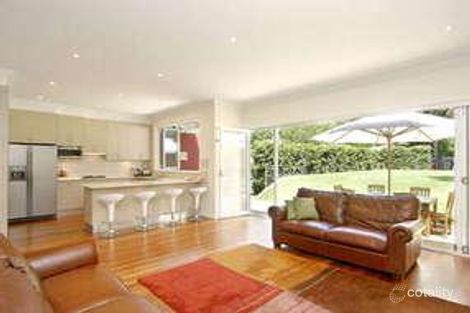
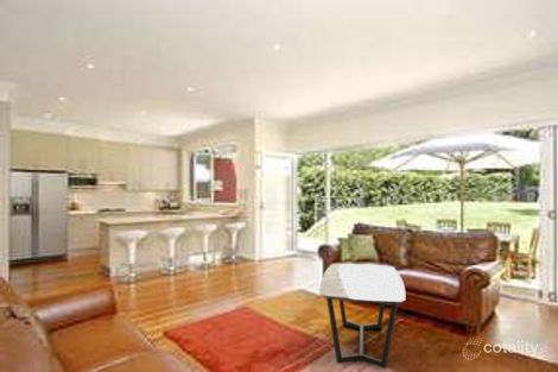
+ coffee table [318,263,406,370]
